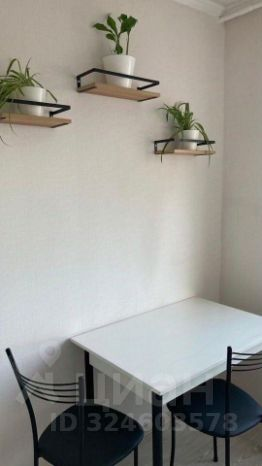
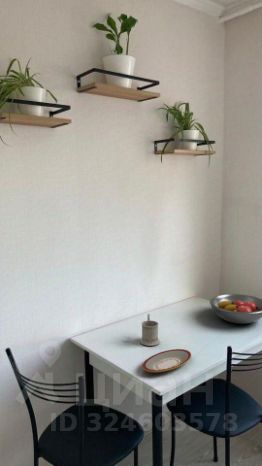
+ plate [141,348,192,373]
+ mug [139,313,161,347]
+ fruit bowl [209,293,262,325]
